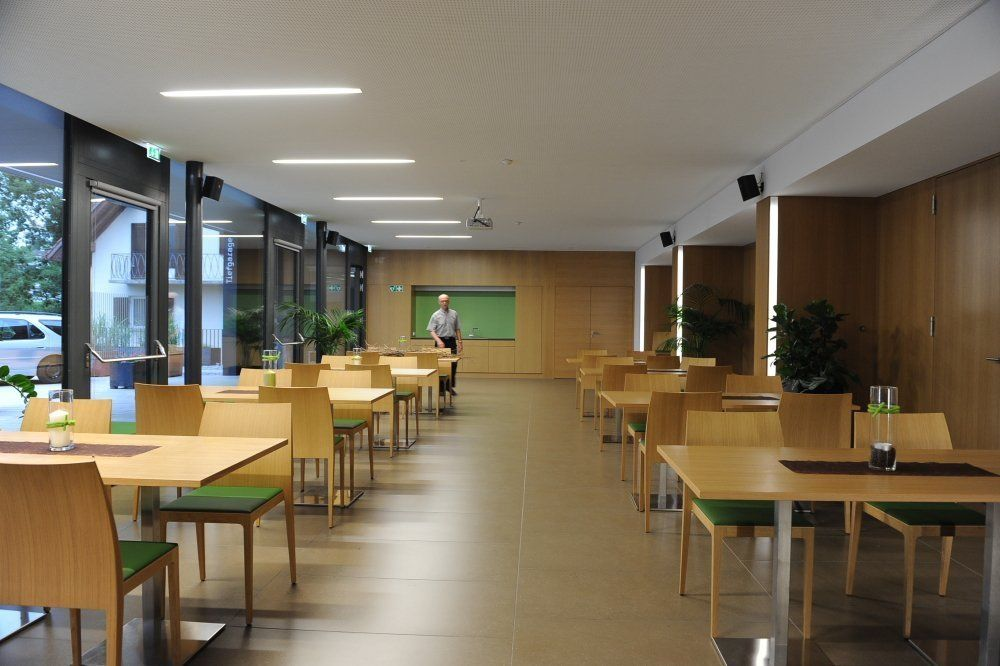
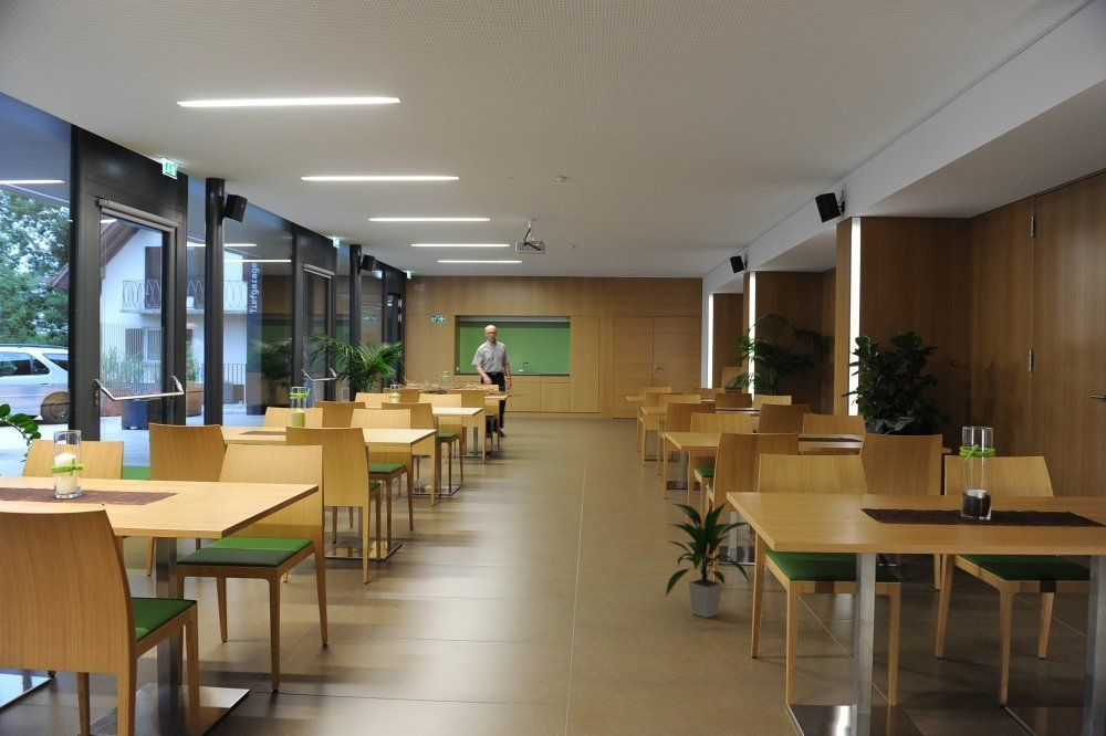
+ indoor plant [665,501,751,619]
